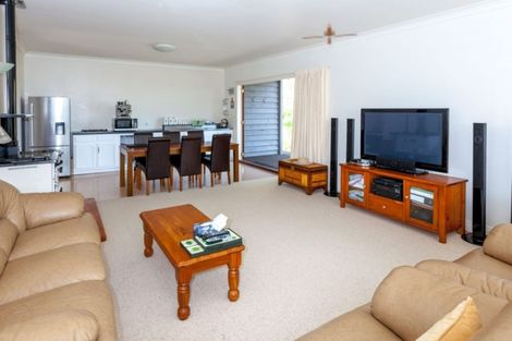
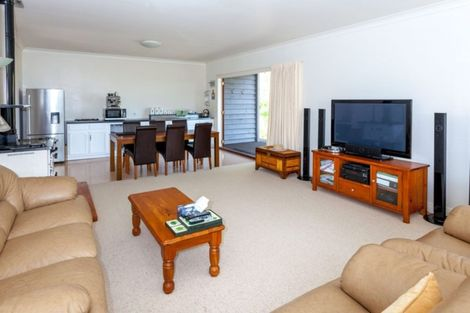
- ceiling fan [302,22,358,49]
